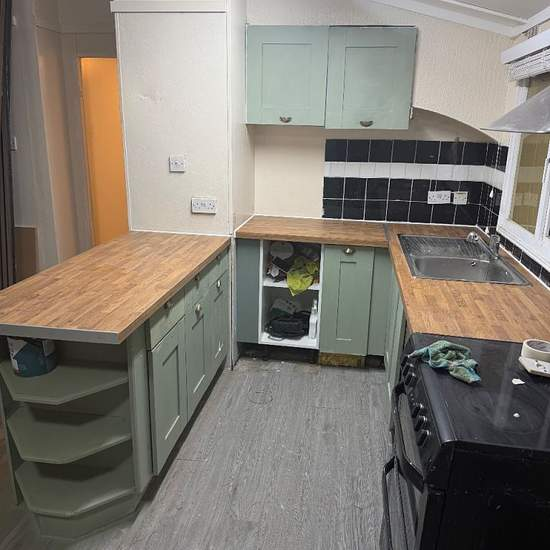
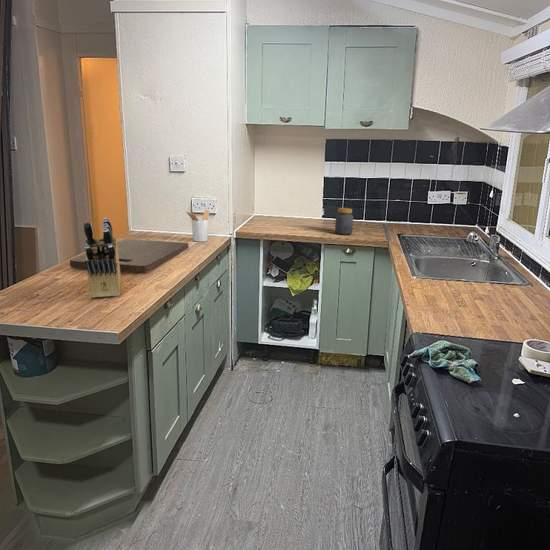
+ utensil holder [185,209,211,243]
+ knife block [83,217,122,299]
+ cutting board [69,238,189,273]
+ jar [334,207,354,236]
